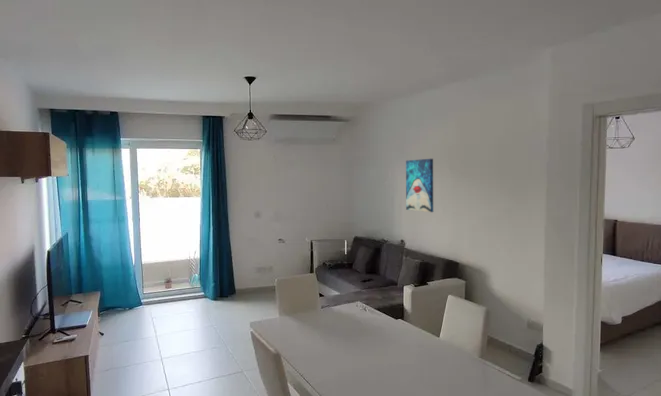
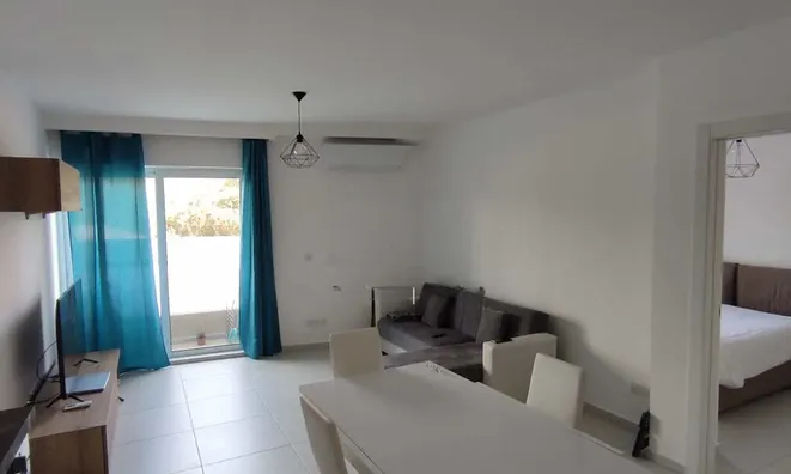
- wall art [405,158,434,213]
